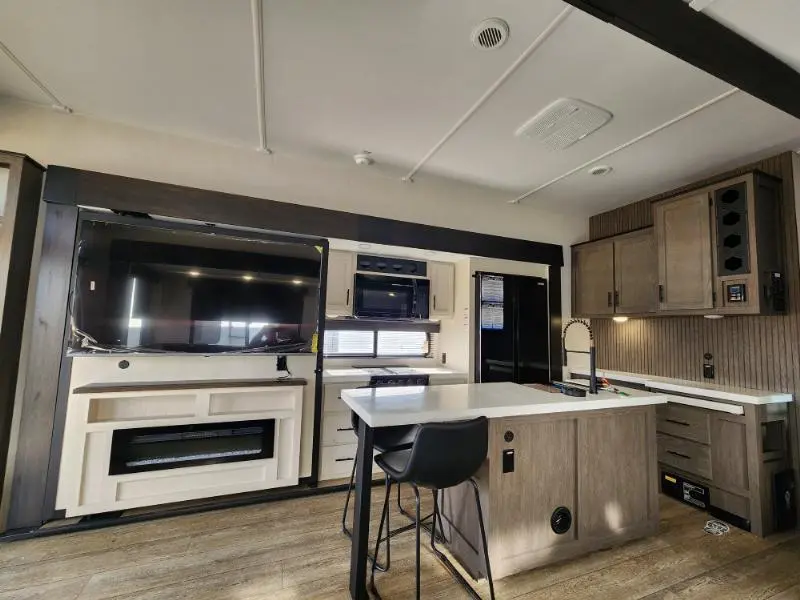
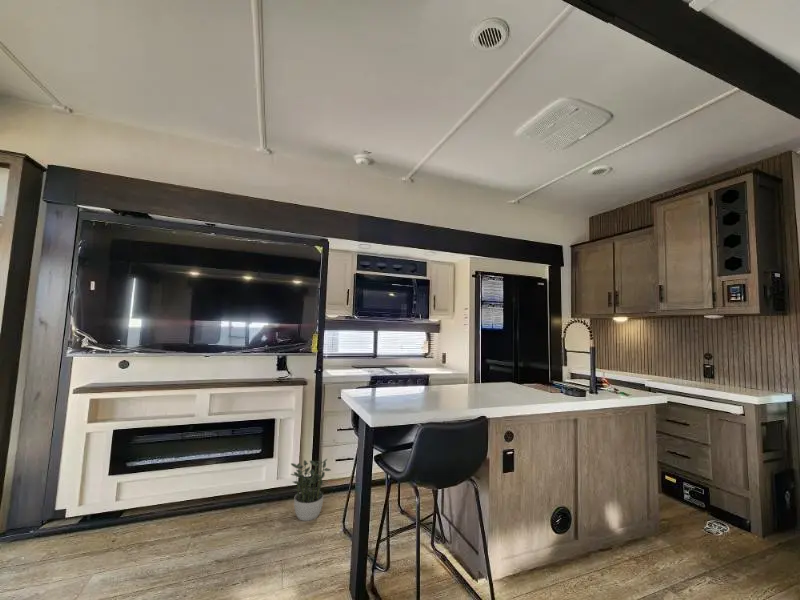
+ potted plant [289,457,332,522]
